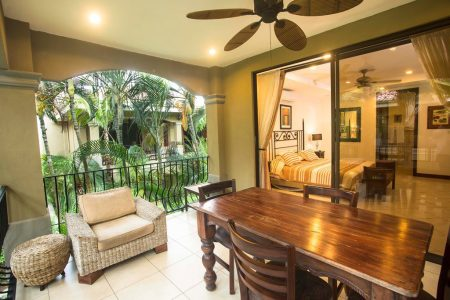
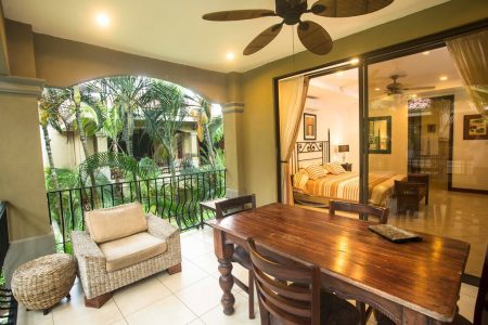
+ book [367,222,424,243]
